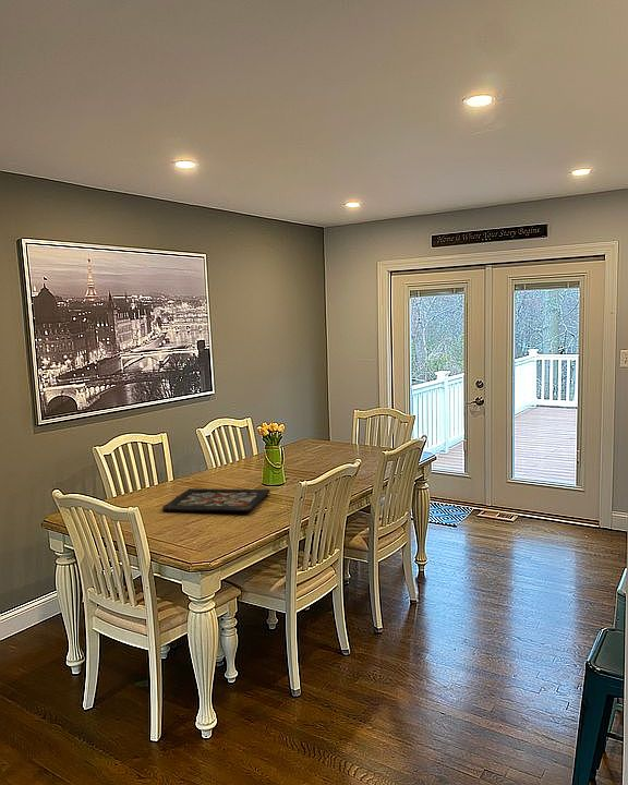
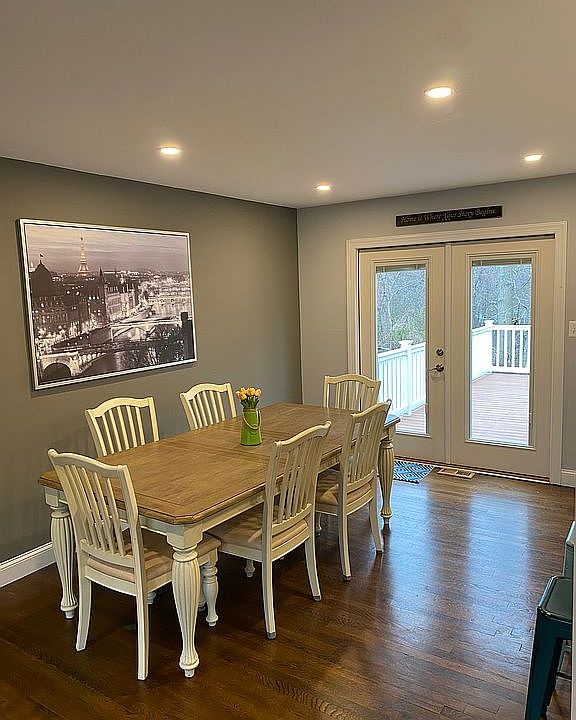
- decorative tray [161,487,271,512]
